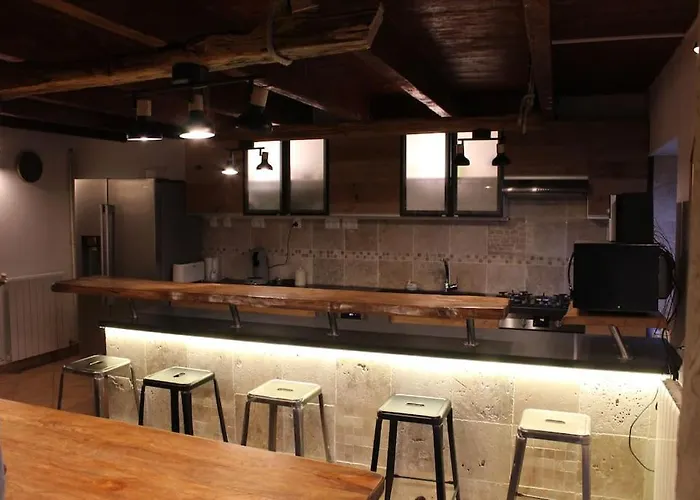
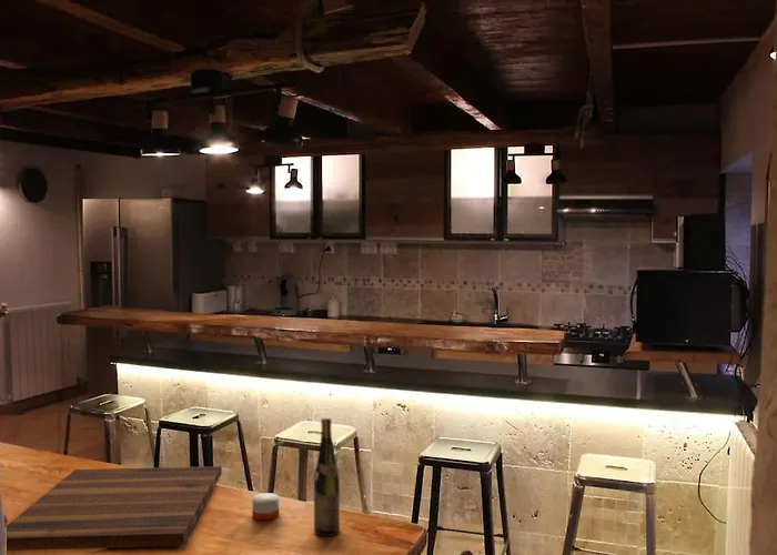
+ candle [251,492,280,522]
+ cutting board [6,465,223,552]
+ wine bottle [313,416,341,537]
